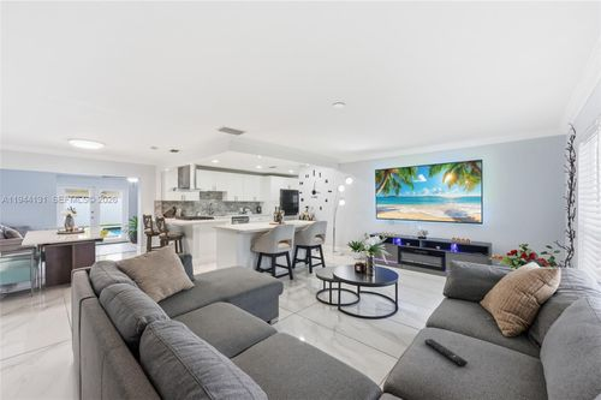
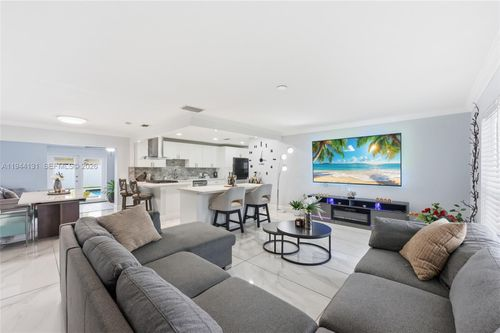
- remote control [424,338,469,366]
